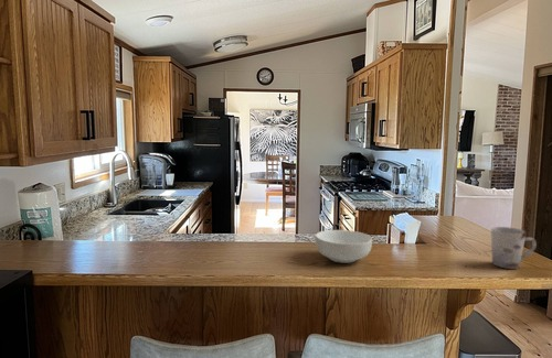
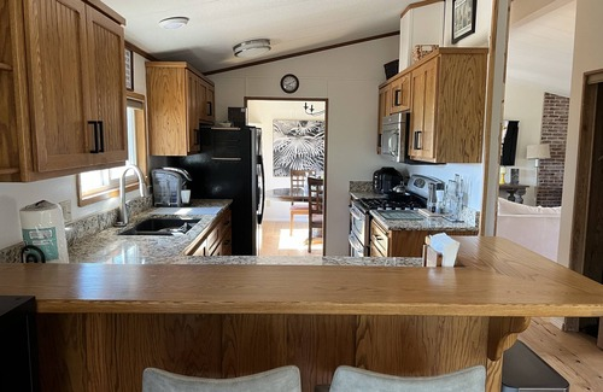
- cup [490,226,538,270]
- cereal bowl [315,229,373,264]
